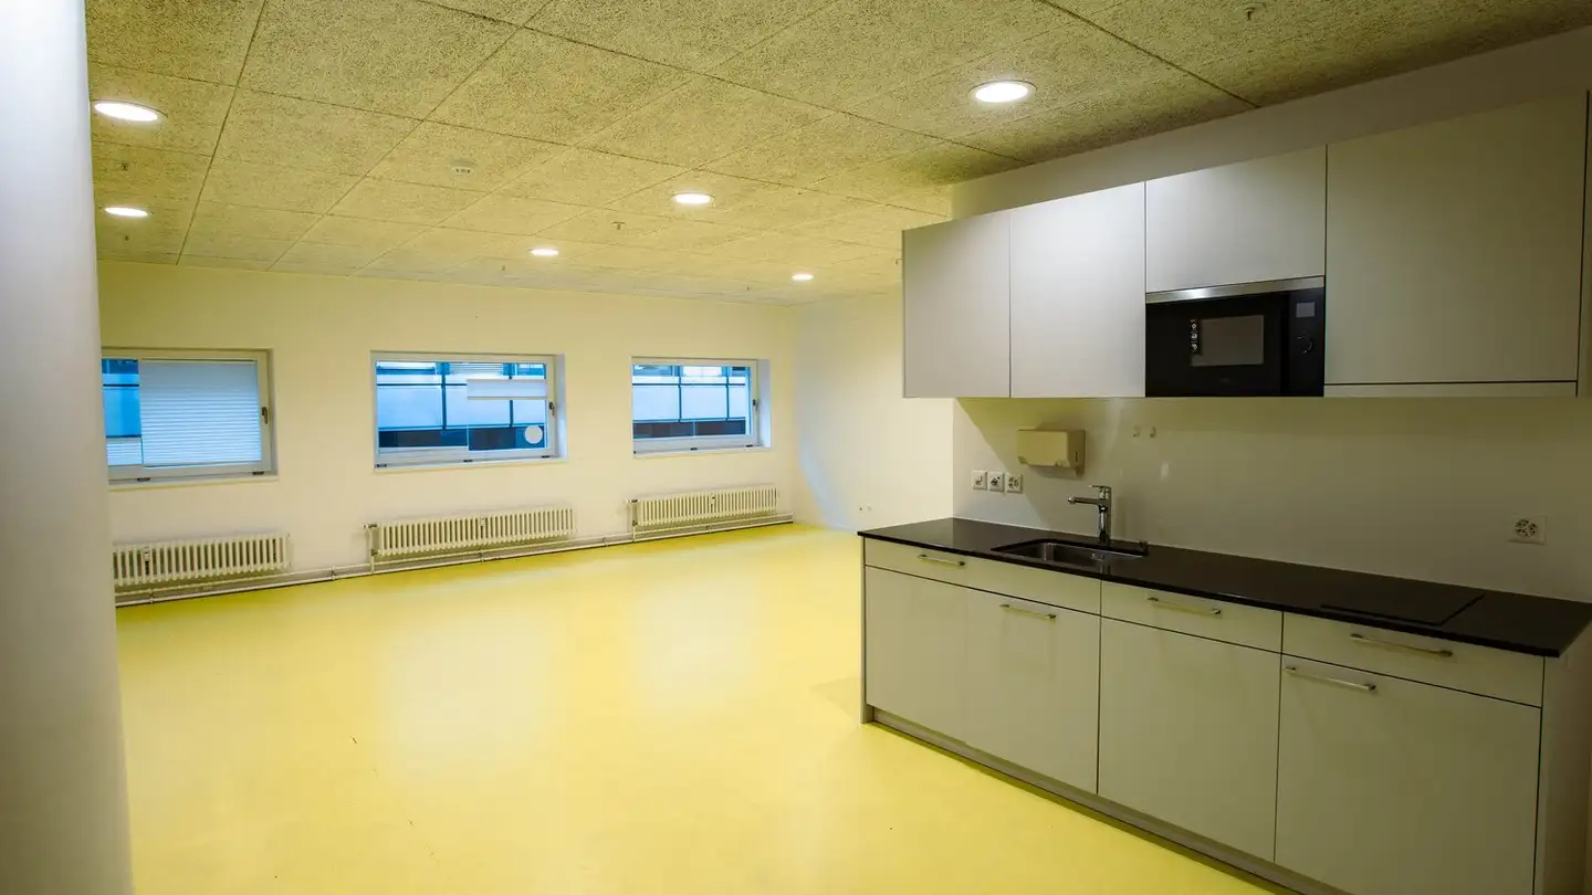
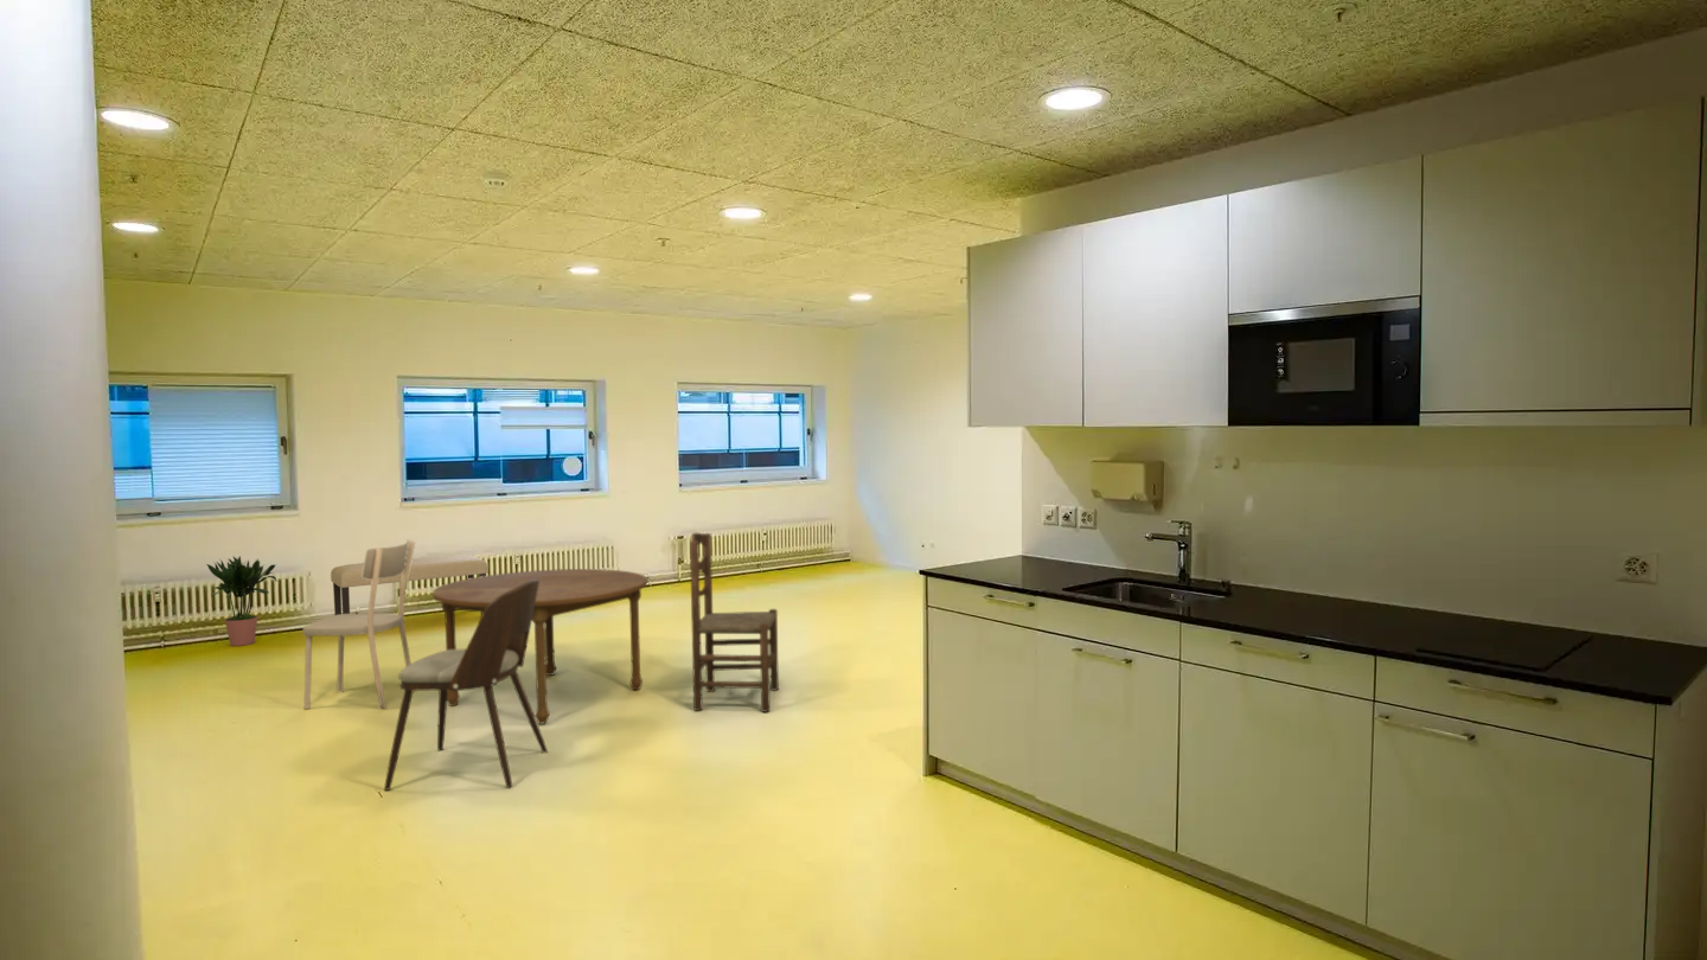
+ dining table [431,568,648,725]
+ potted plant [205,555,277,647]
+ dining chair [689,532,780,713]
+ dining chair [383,580,549,792]
+ bench [330,553,488,616]
+ dining chair [302,539,416,710]
